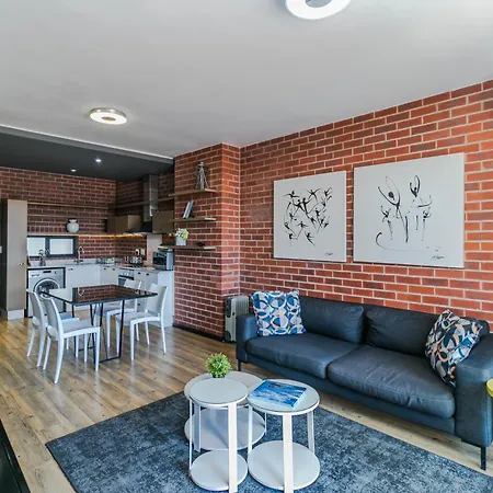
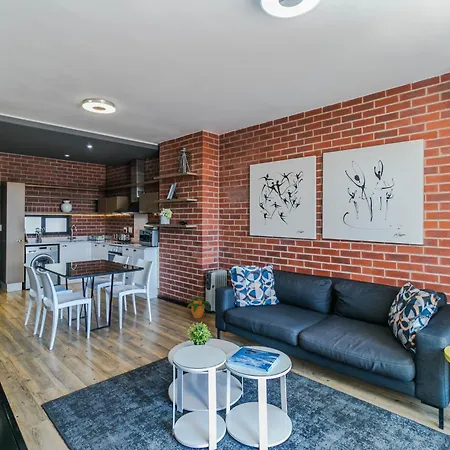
+ potted plant [186,295,212,319]
